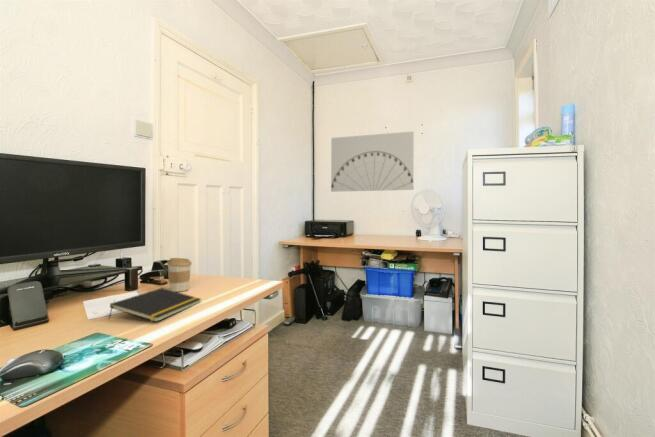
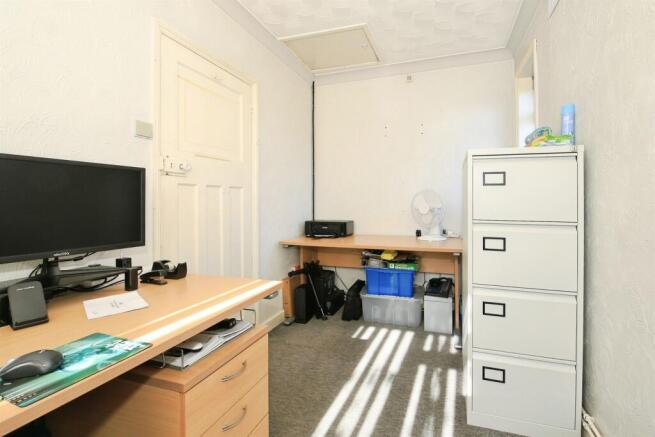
- wall art [330,130,415,193]
- notepad [108,287,202,323]
- coffee cup [166,257,193,292]
